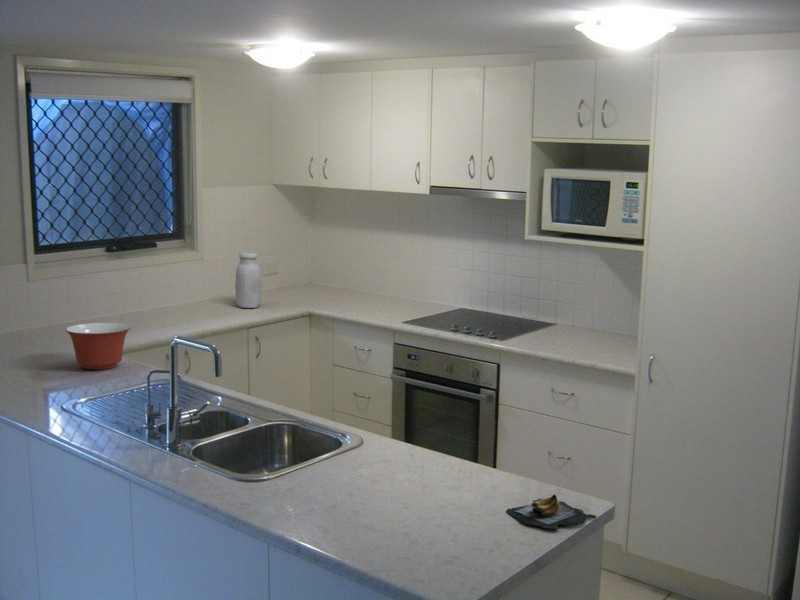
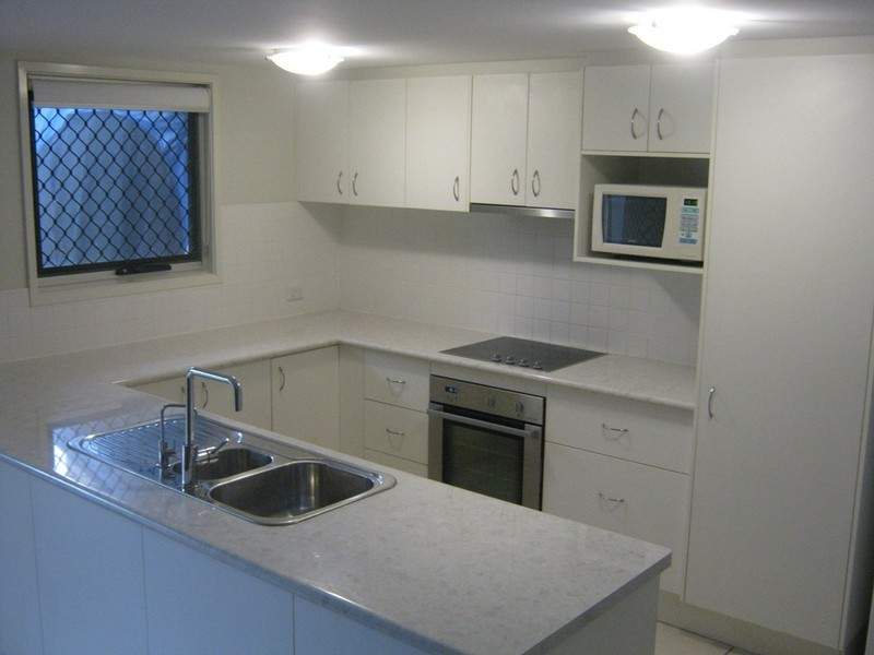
- banana bunch [505,493,597,530]
- mixing bowl [65,322,132,371]
- jar [234,251,263,309]
